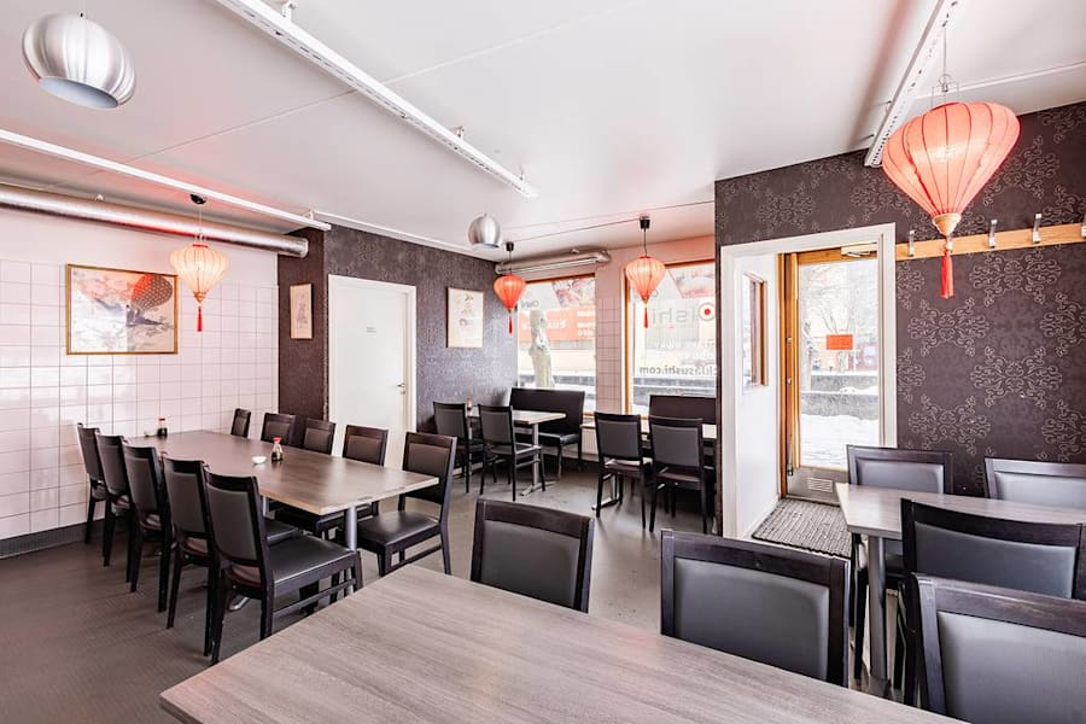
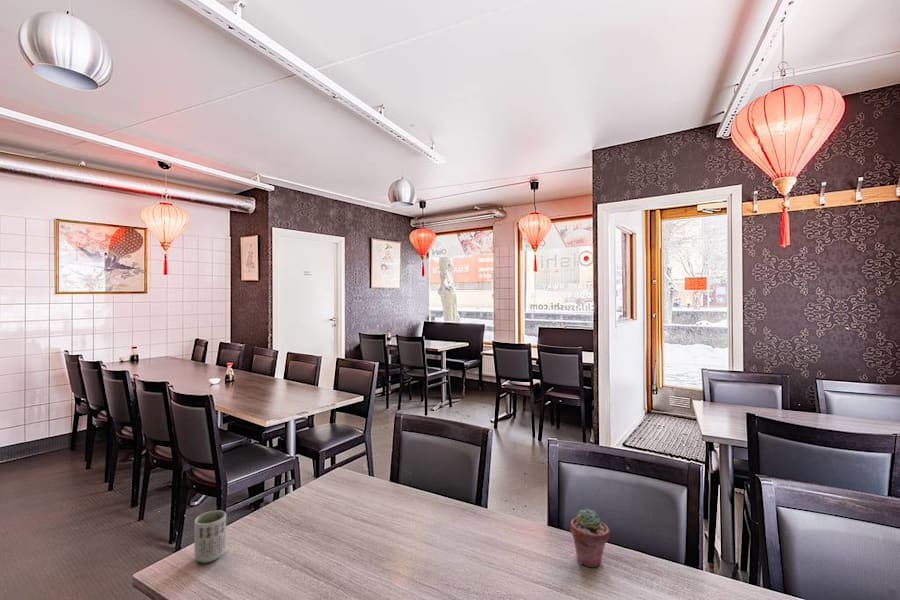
+ cup [193,509,227,564]
+ potted succulent [570,508,611,568]
